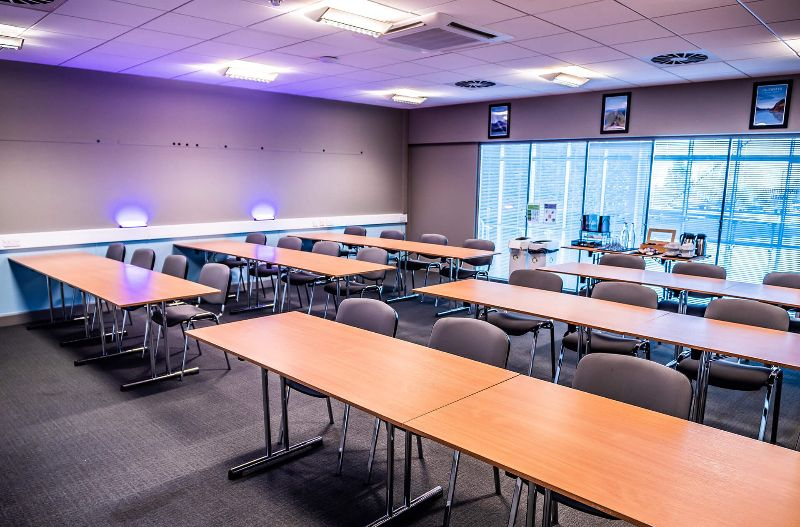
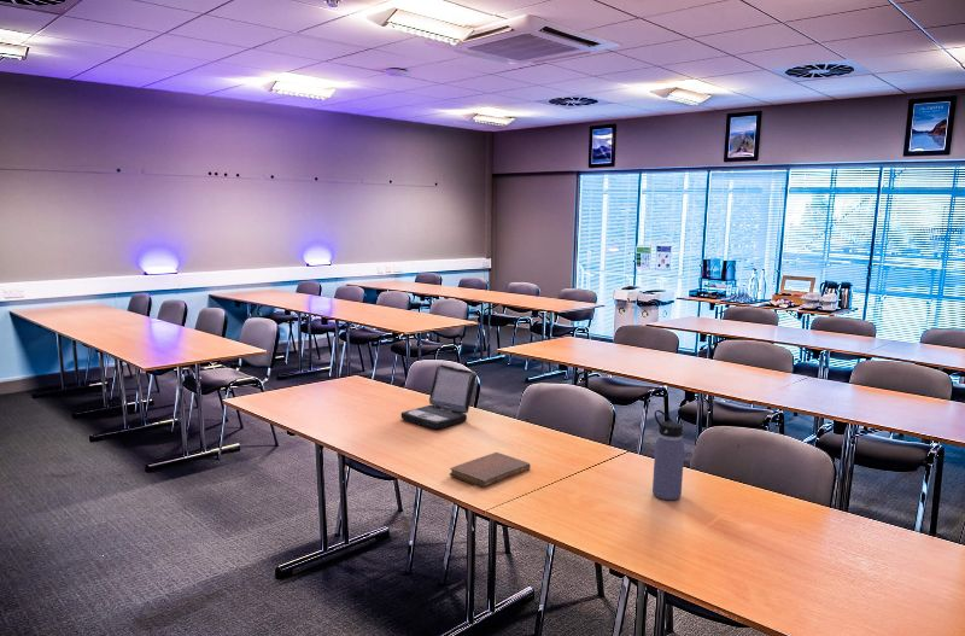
+ water bottle [651,409,685,501]
+ laptop [400,363,478,430]
+ notebook [449,451,532,489]
